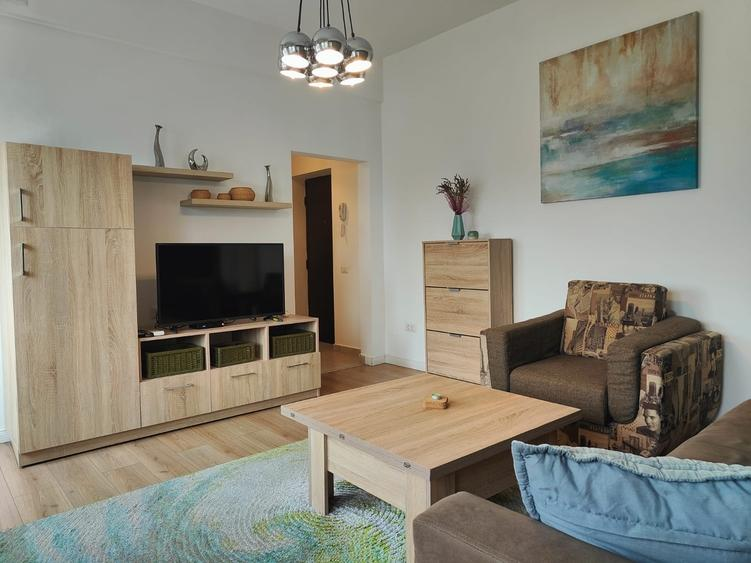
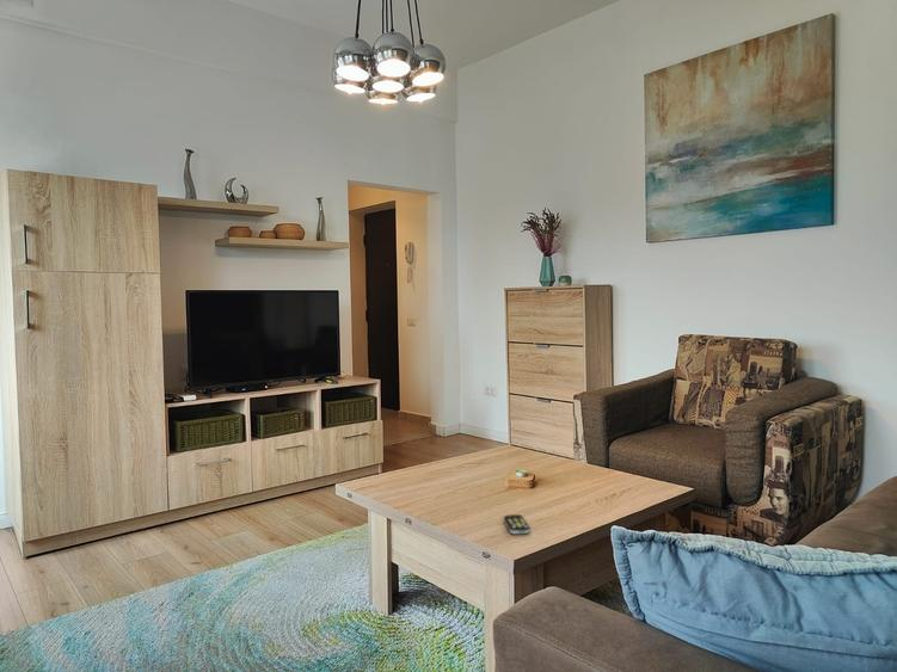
+ remote control [503,513,532,535]
